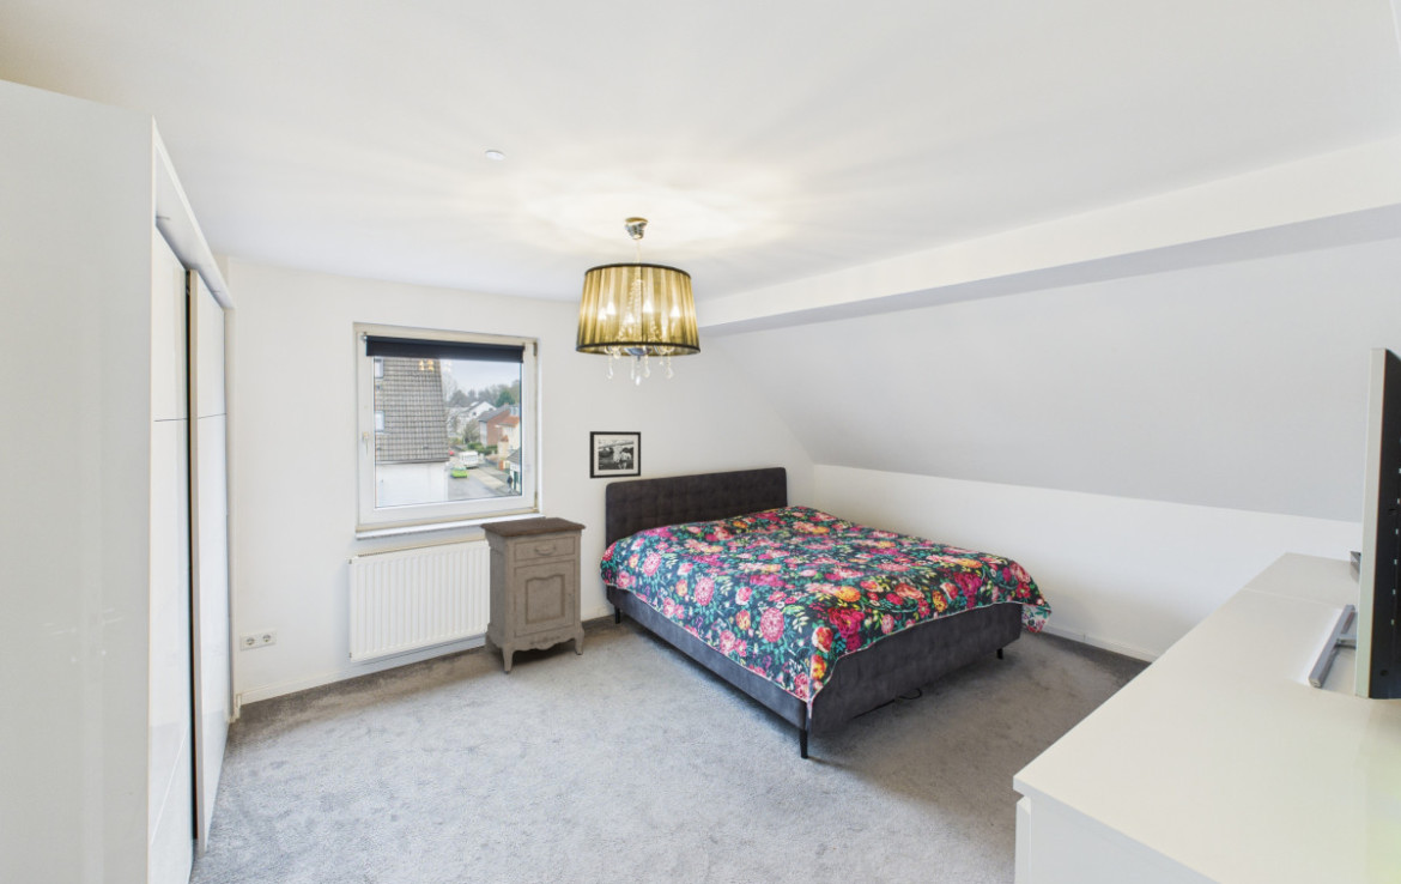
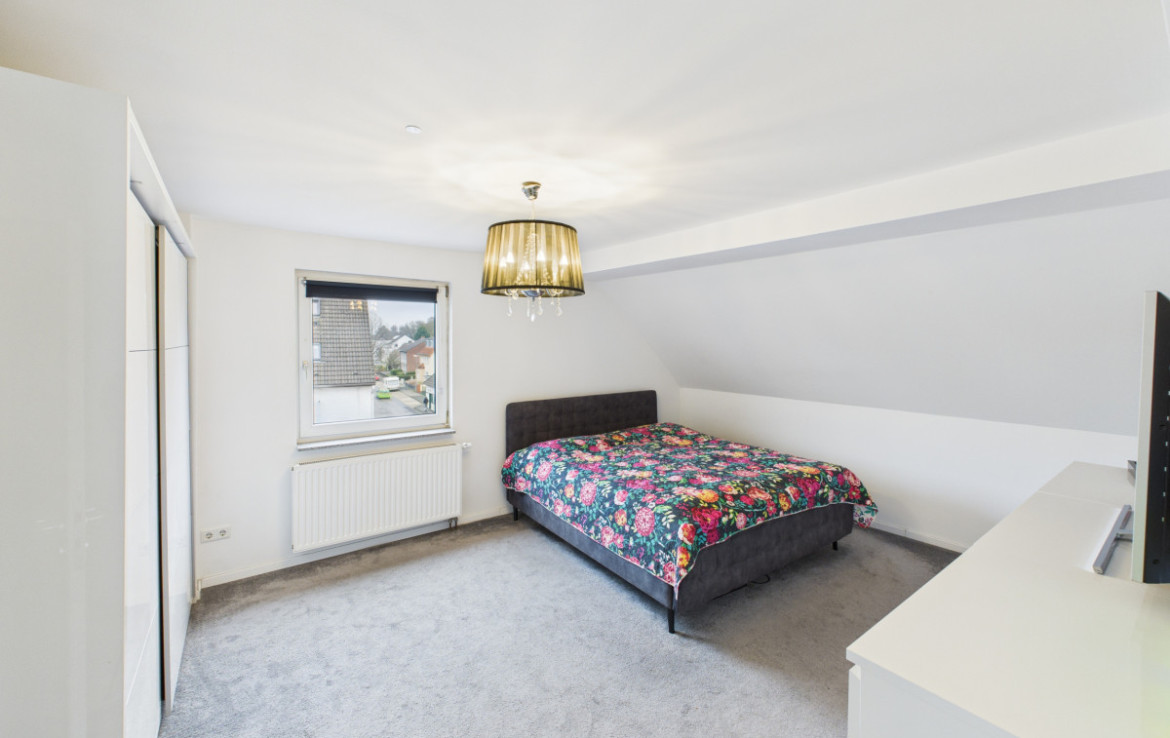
- picture frame [588,430,642,480]
- nightstand [479,516,587,673]
